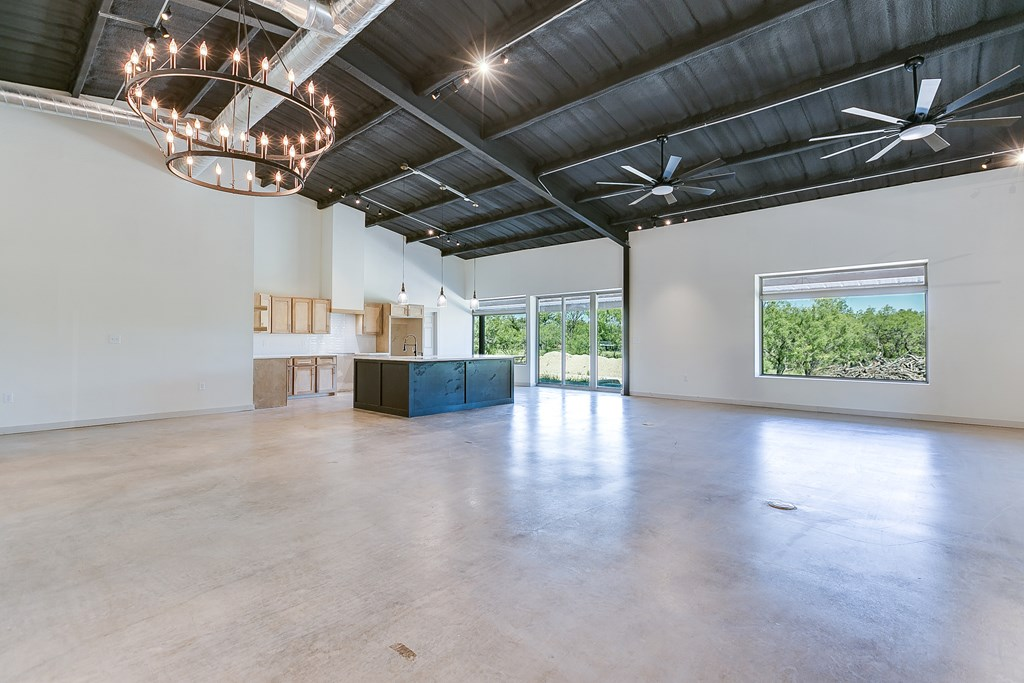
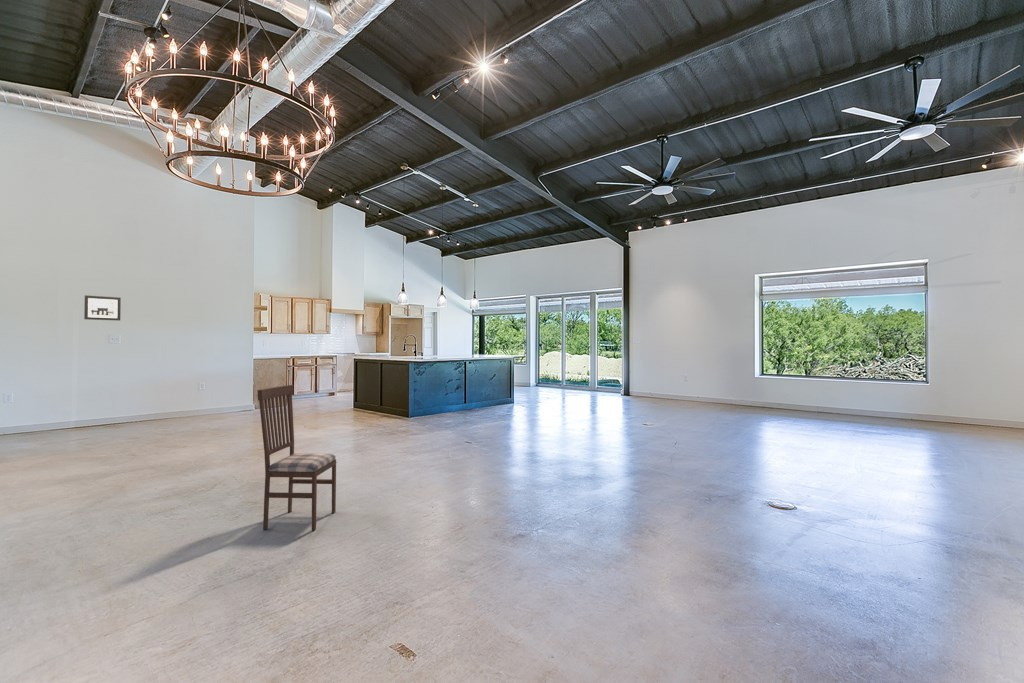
+ wall art [83,294,122,321]
+ dining chair [256,384,337,532]
